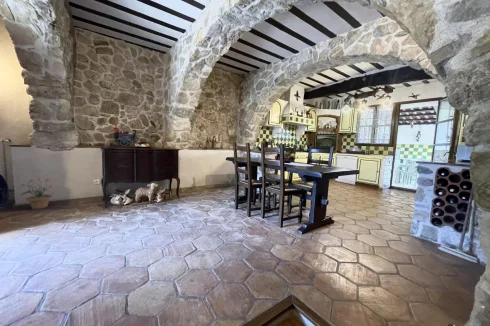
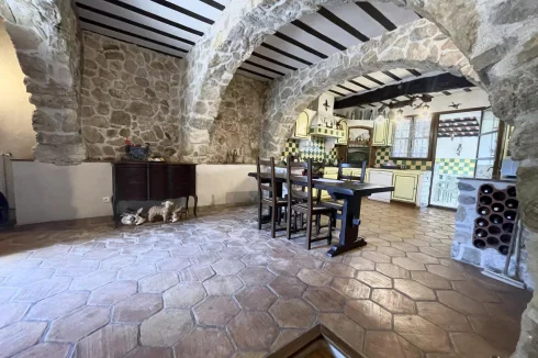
- potted plant [20,177,55,210]
